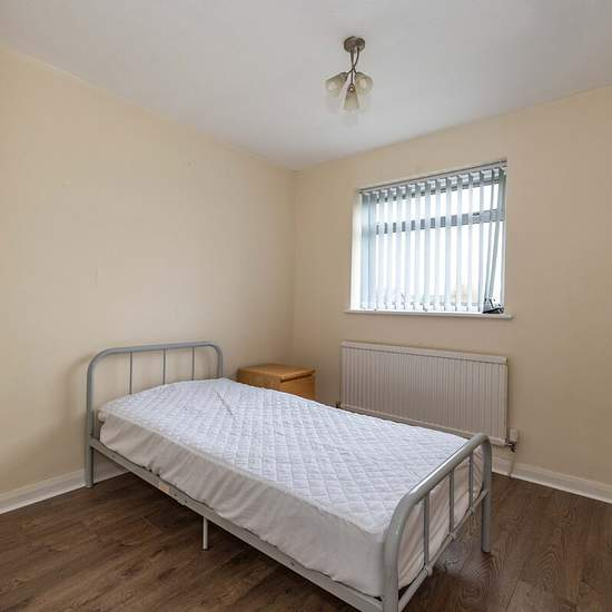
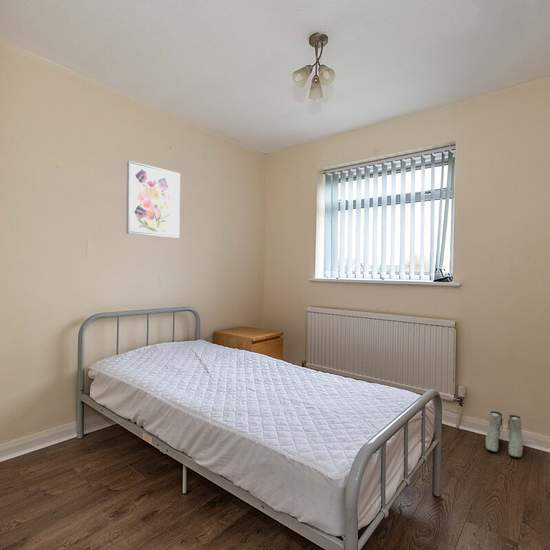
+ wall art [125,159,181,239]
+ boots [485,410,524,458]
